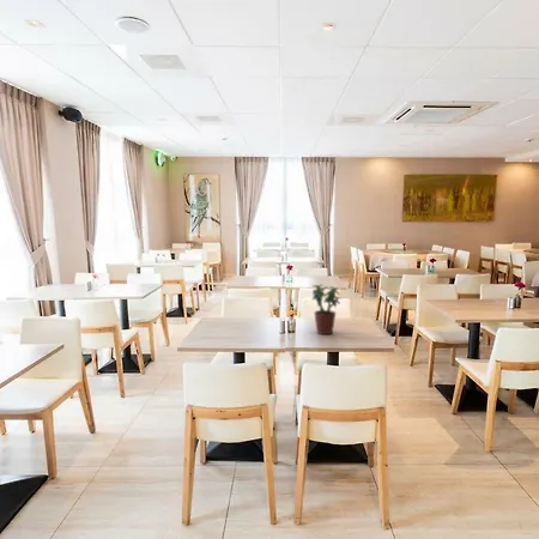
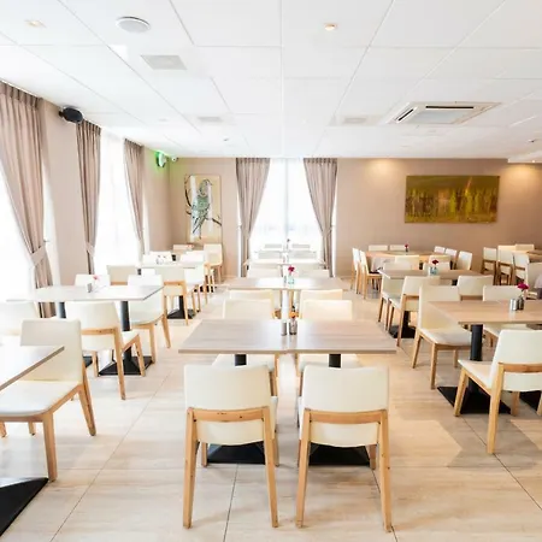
- potted plant [310,283,344,335]
